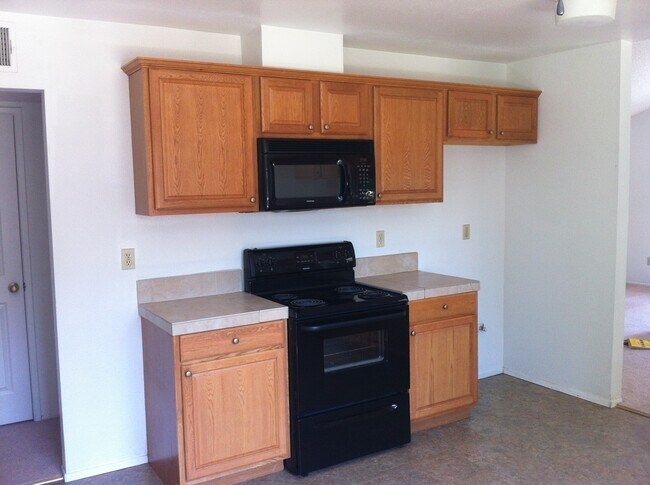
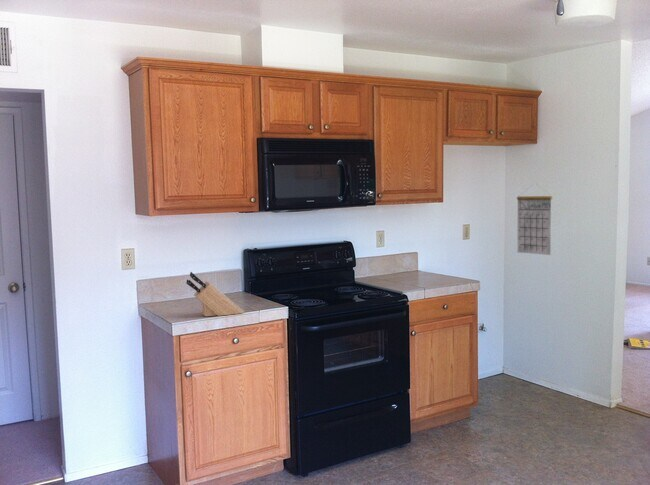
+ calendar [516,184,553,256]
+ knife block [186,271,245,317]
